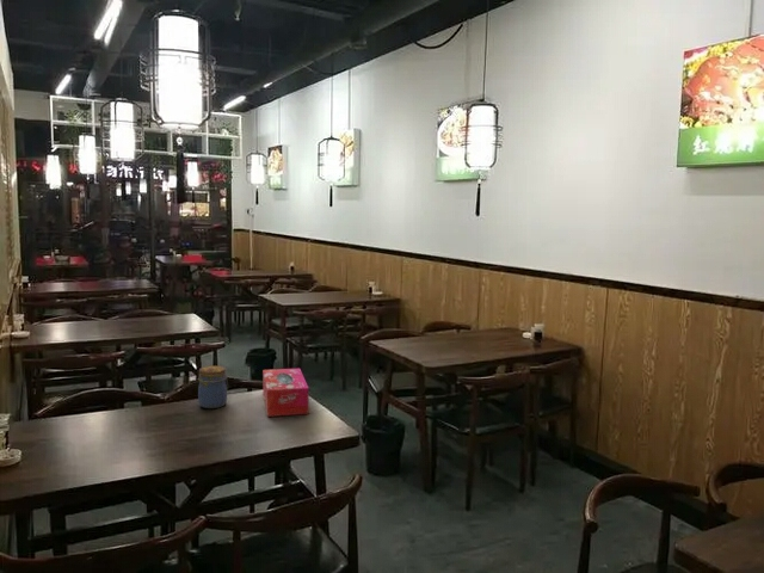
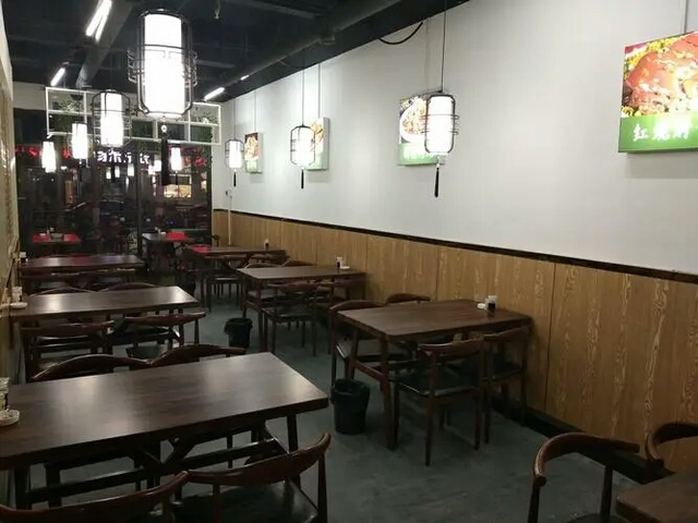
- jar [197,365,229,409]
- tissue box [261,368,309,418]
